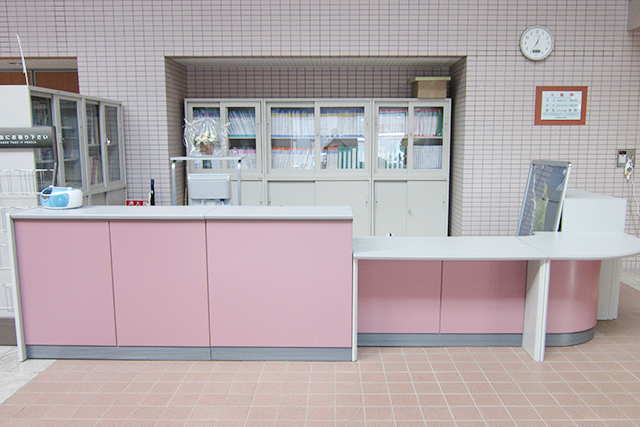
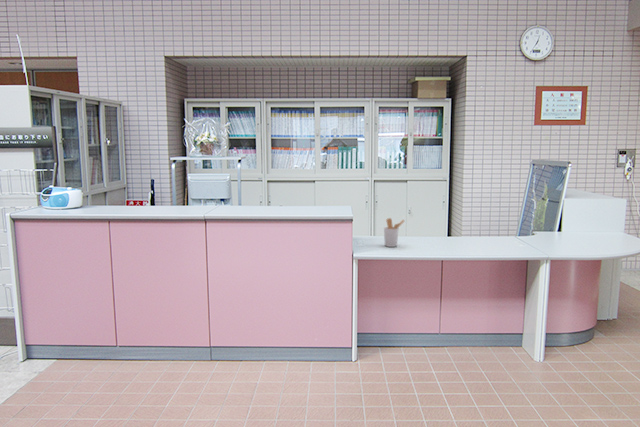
+ utensil holder [383,217,406,248]
